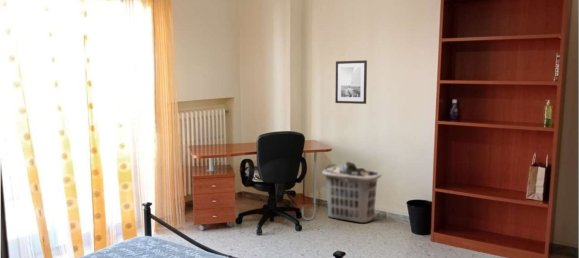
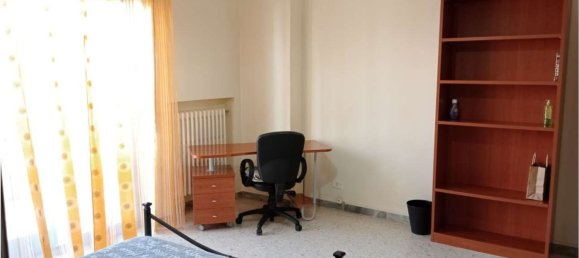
- clothes hamper [321,161,382,224]
- wall art [334,59,368,105]
